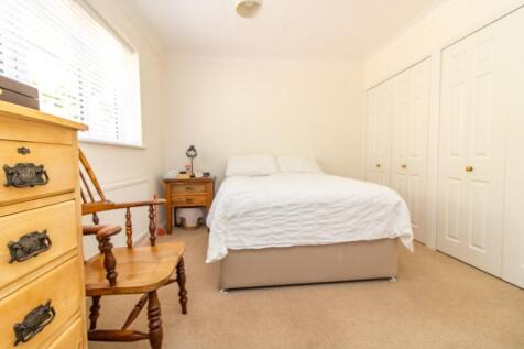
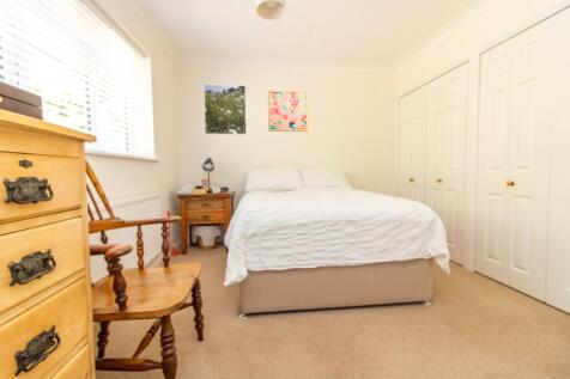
+ wall art [267,90,309,133]
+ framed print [202,84,248,135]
